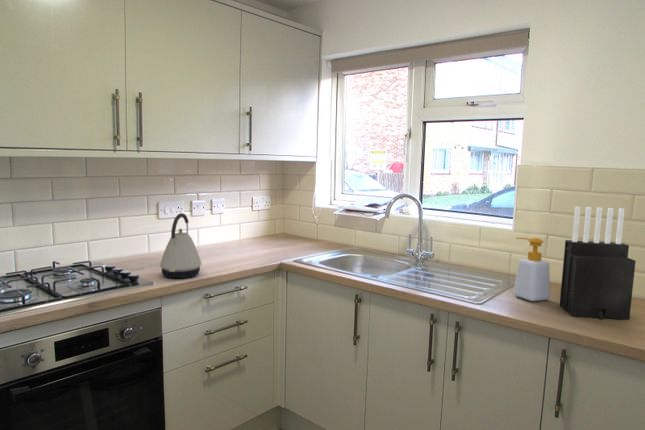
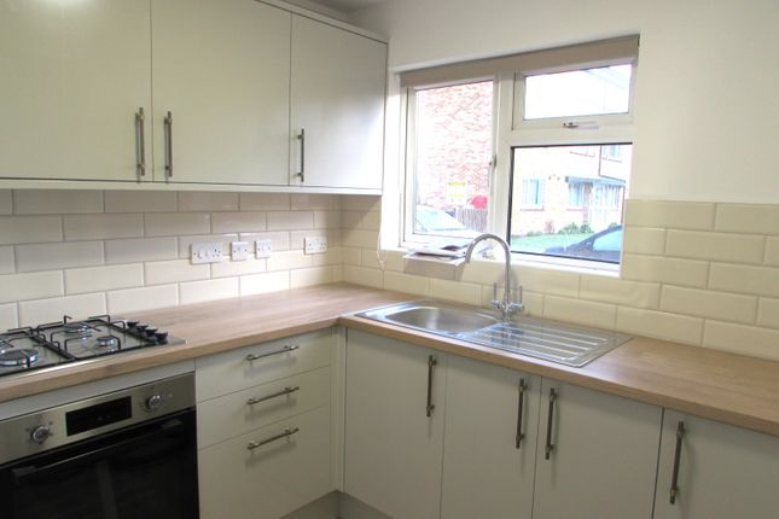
- knife block [559,206,636,321]
- kettle [159,212,202,279]
- soap bottle [512,237,551,302]
